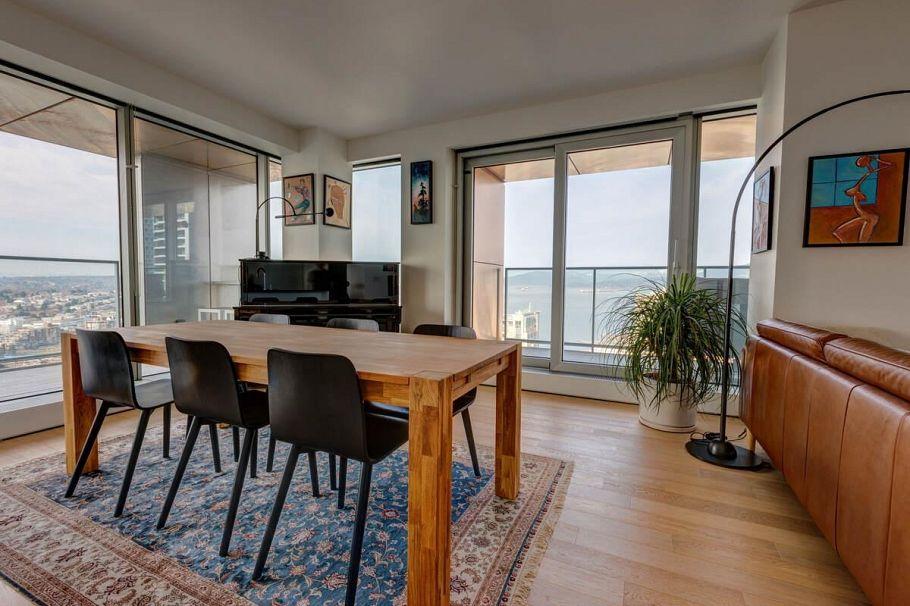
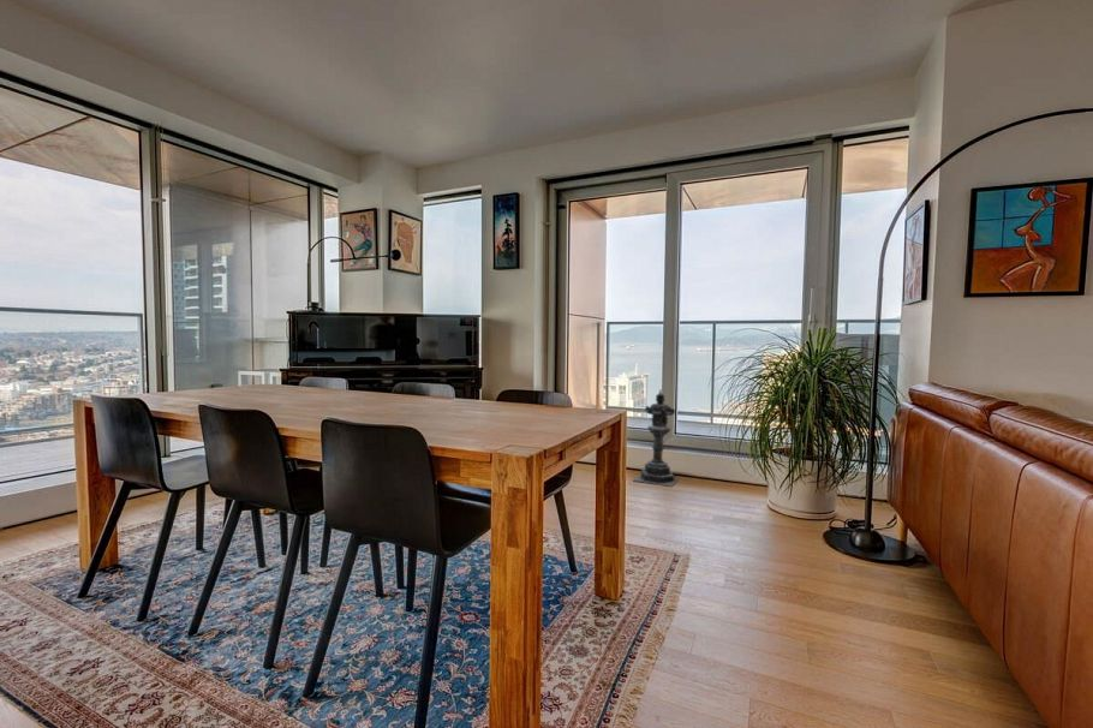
+ lantern [632,388,681,488]
